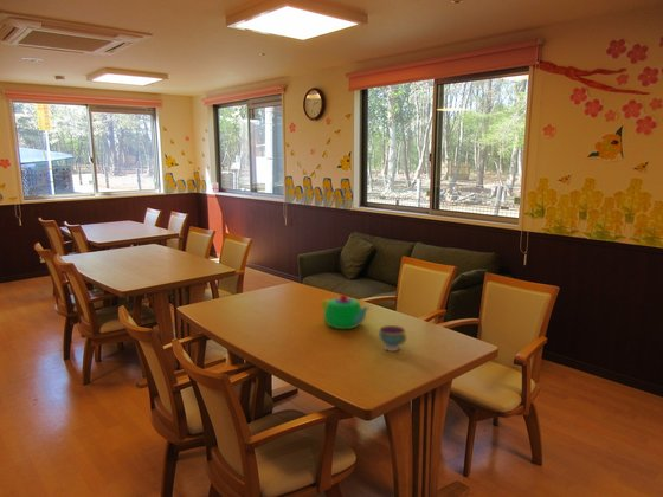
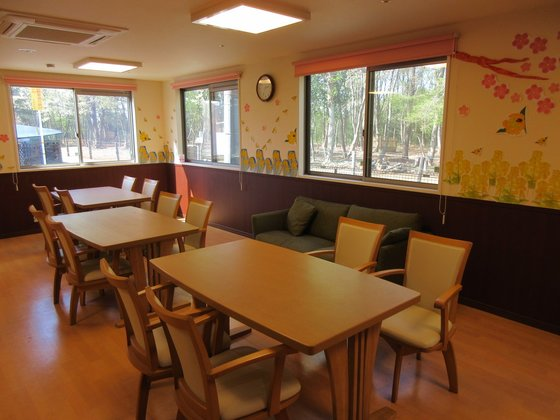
- teapot [321,293,372,330]
- teacup [378,324,408,353]
